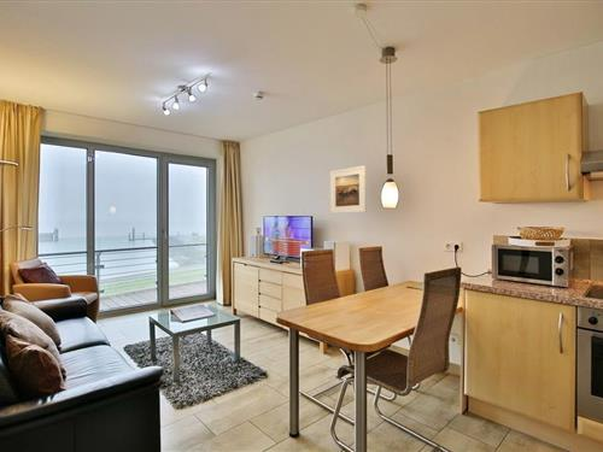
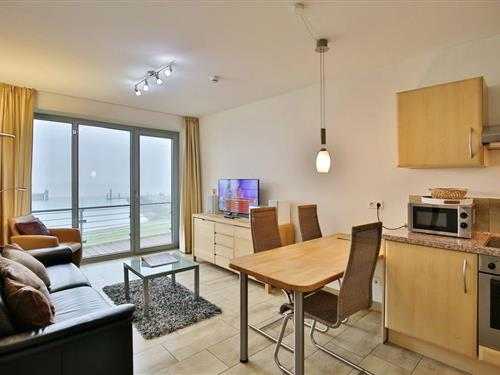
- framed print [329,165,368,215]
